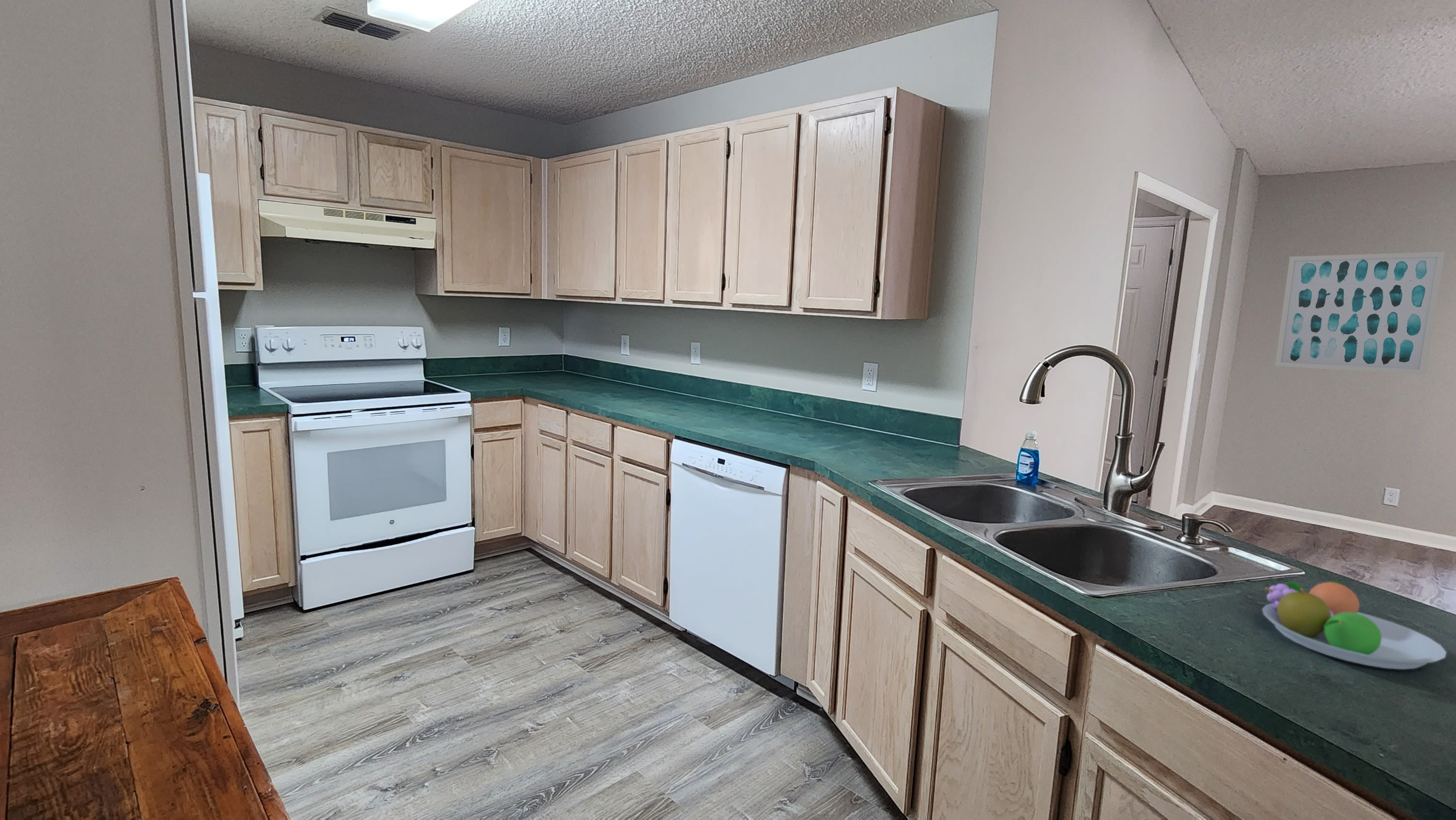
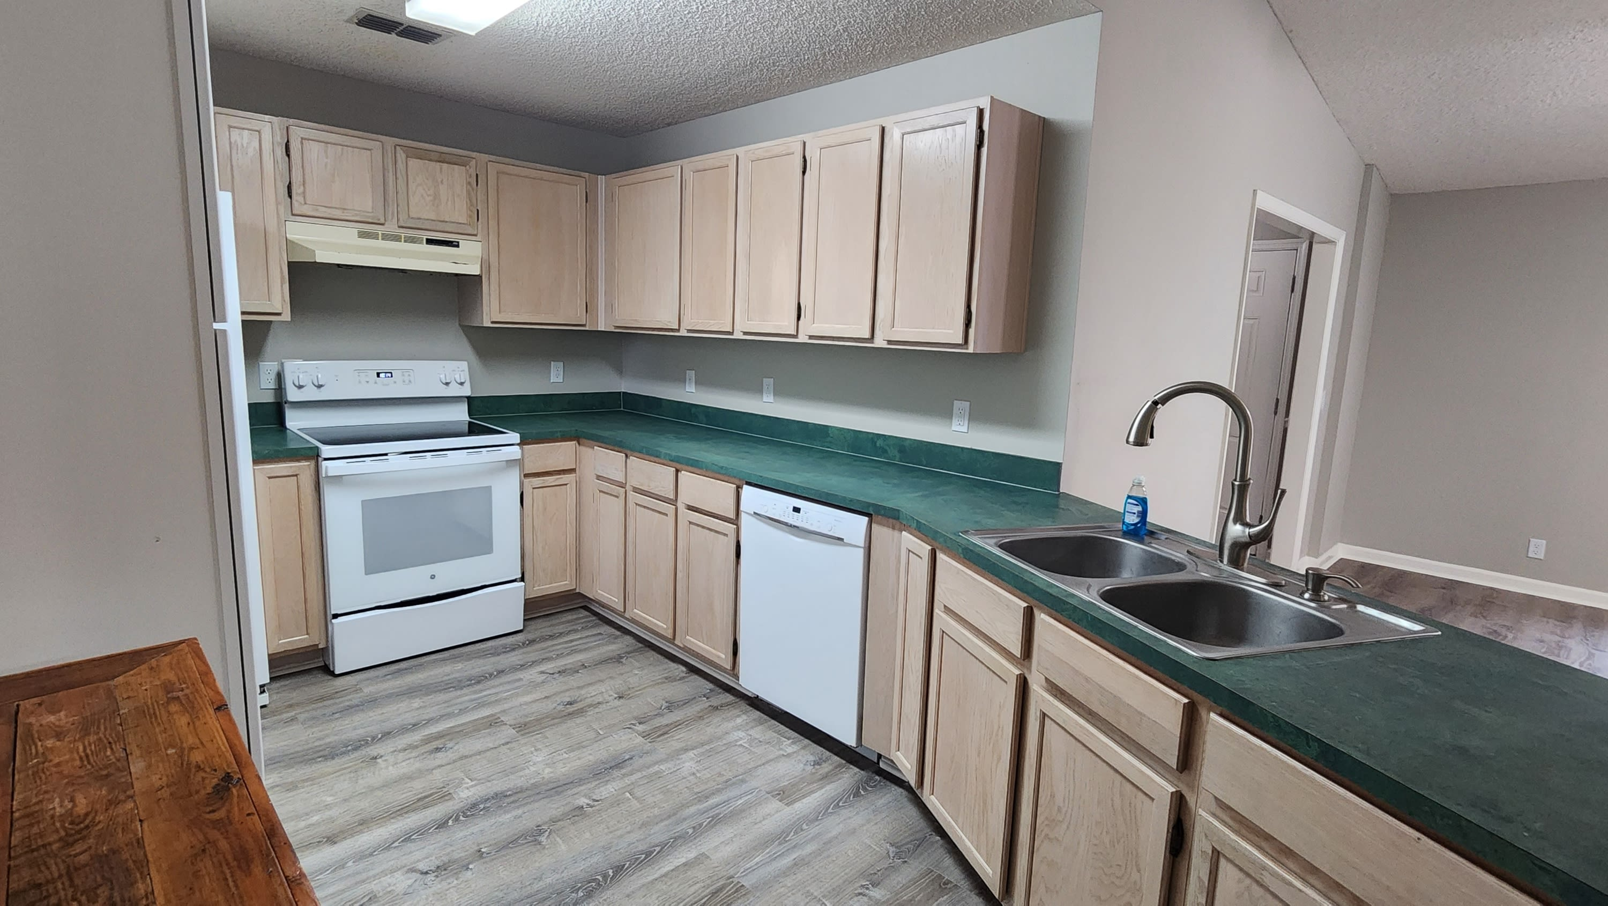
- fruit bowl [1261,581,1447,670]
- wall art [1274,251,1445,375]
